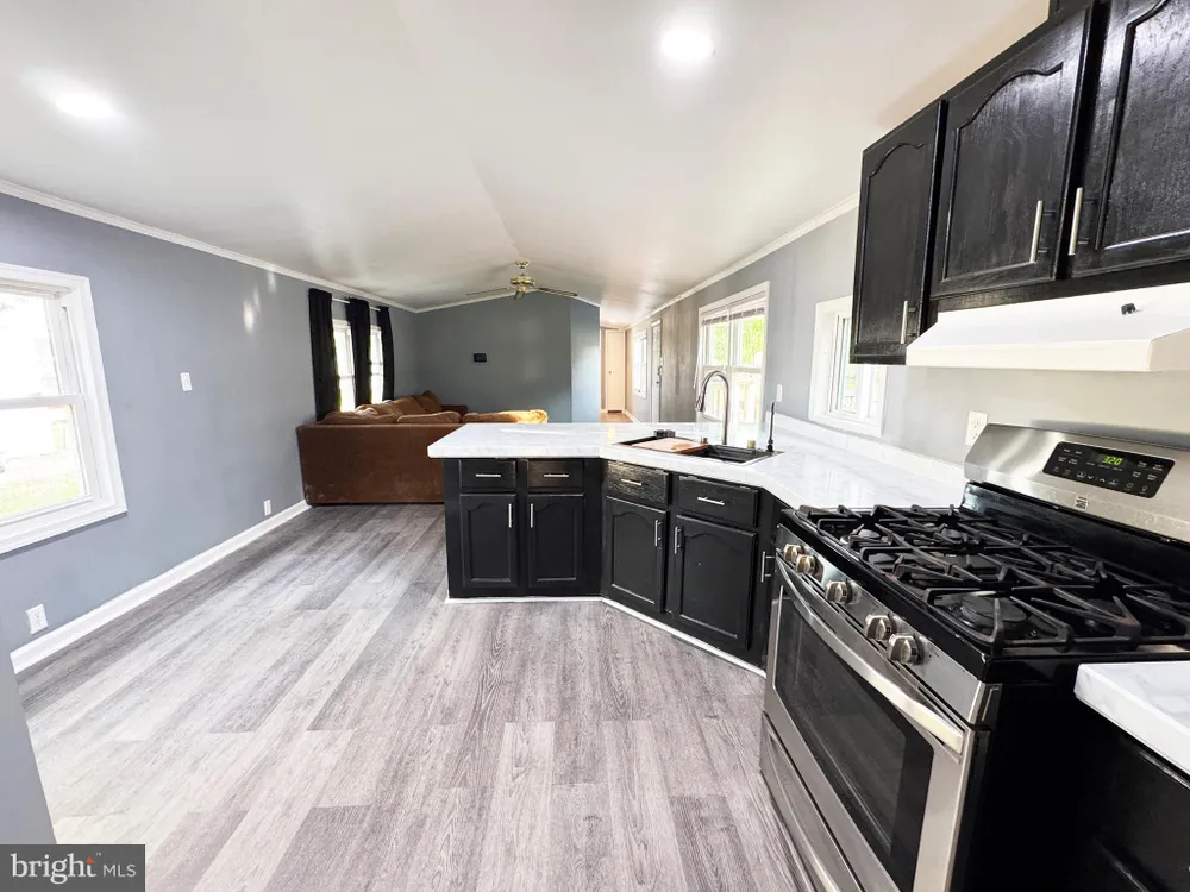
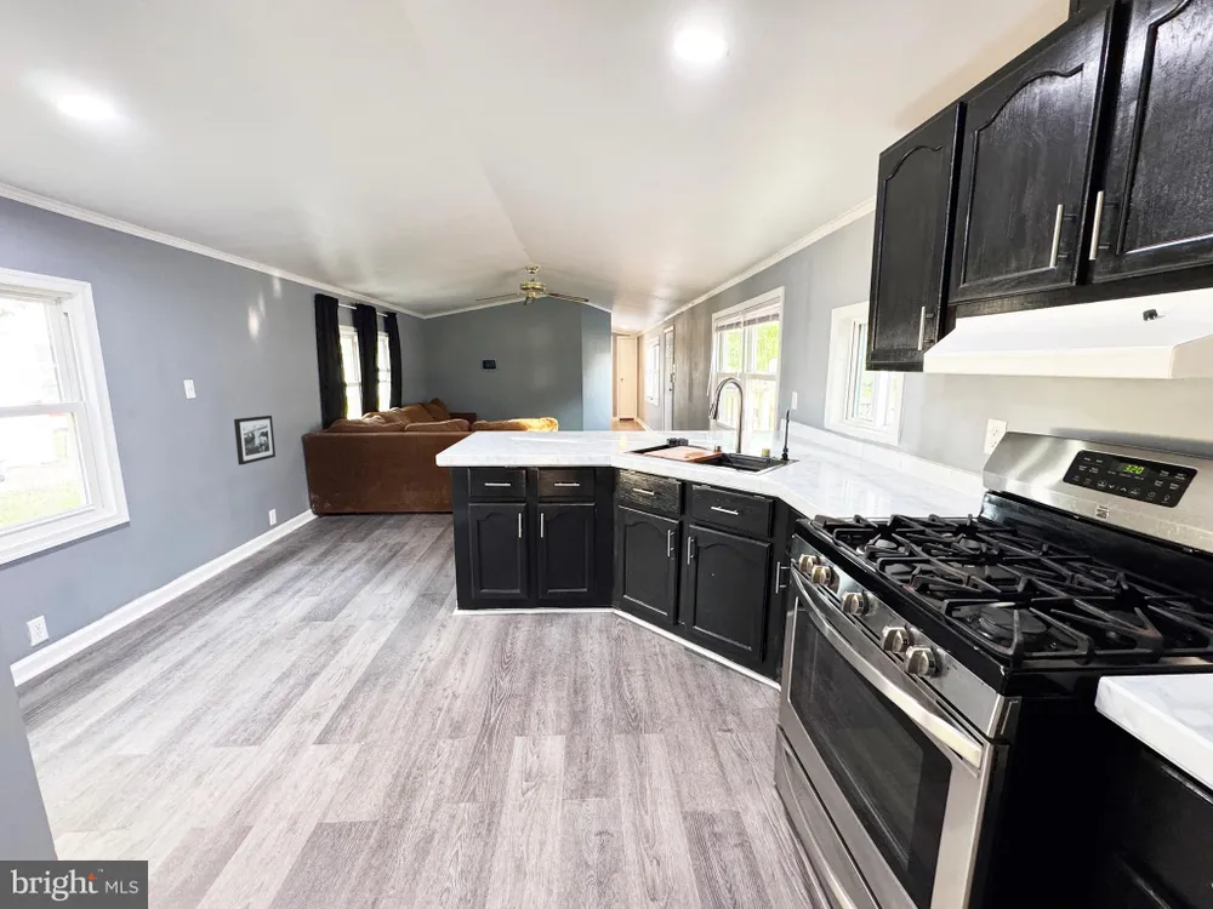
+ picture frame [233,415,277,467]
